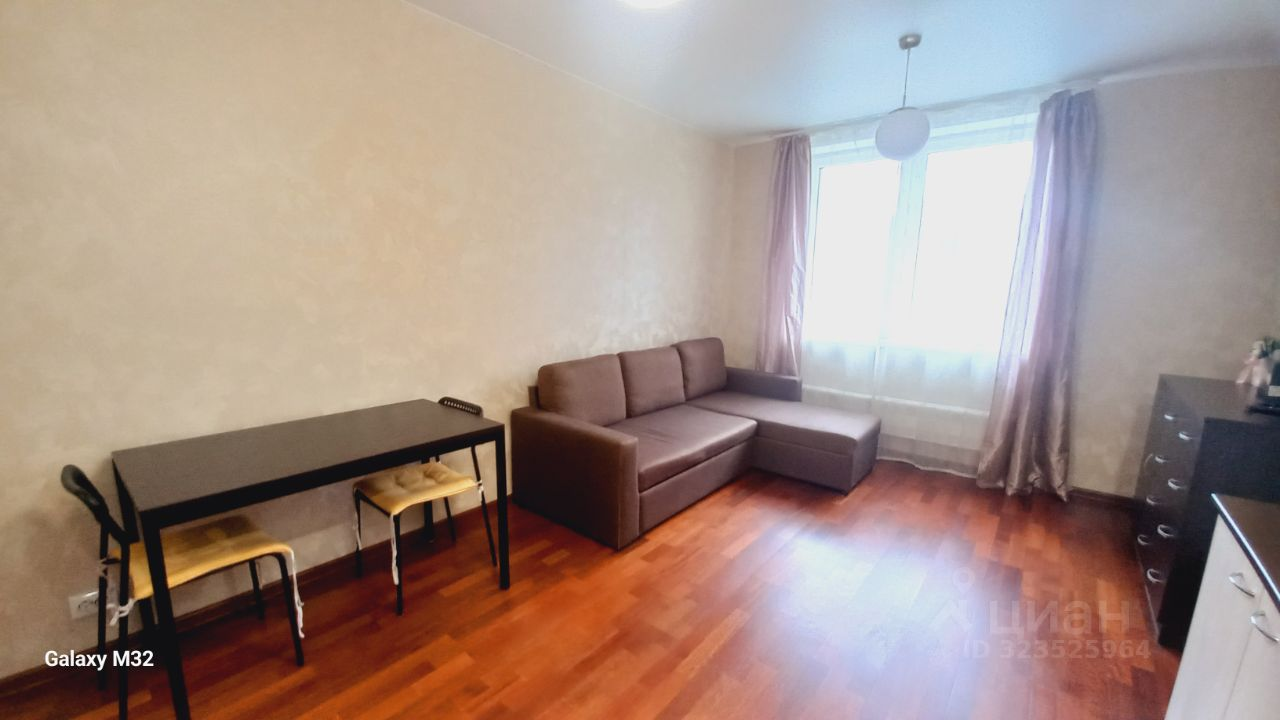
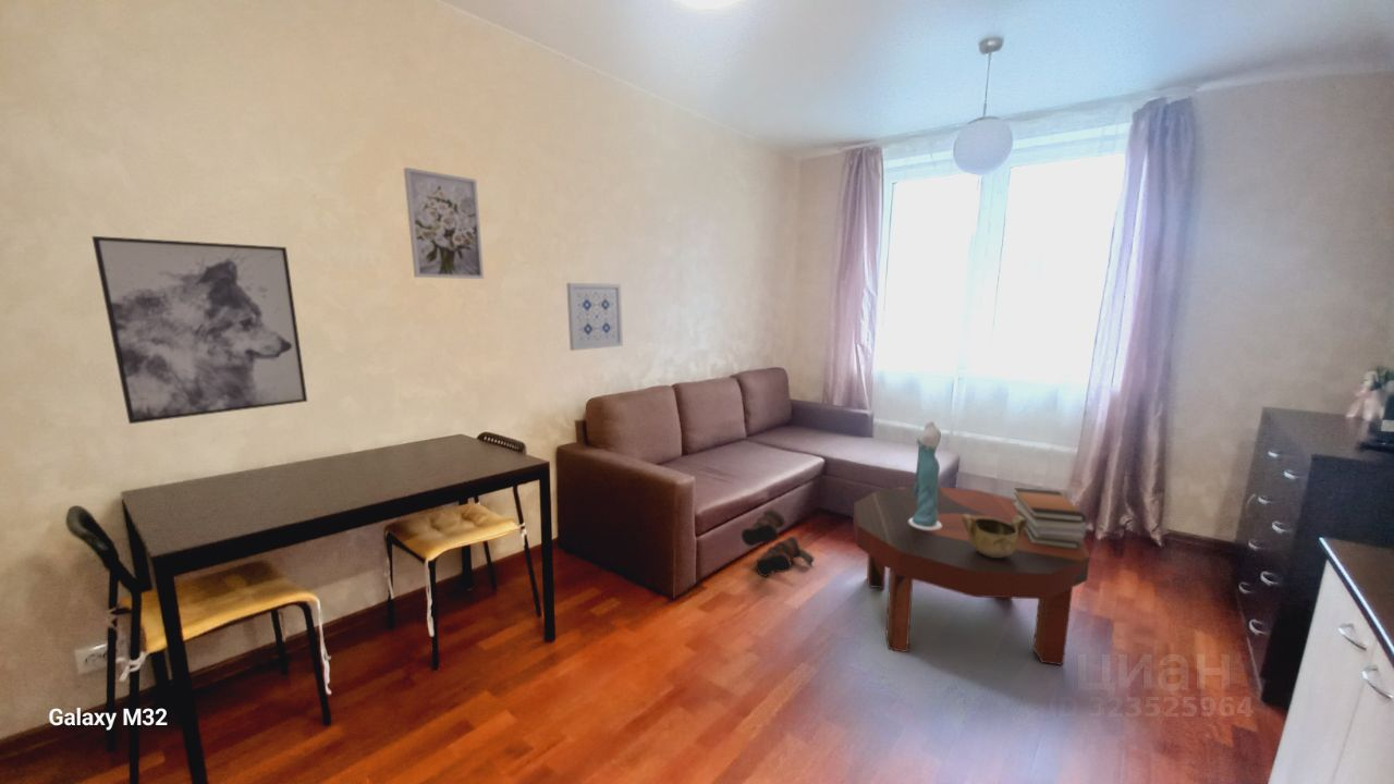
+ ceramic bowl [962,514,1027,558]
+ coffee table [853,486,1091,666]
+ wall art [403,167,485,280]
+ wall art [91,235,308,425]
+ wall art [565,282,624,352]
+ boots [741,509,816,578]
+ dress [908,420,942,530]
+ book stack [1013,487,1088,549]
